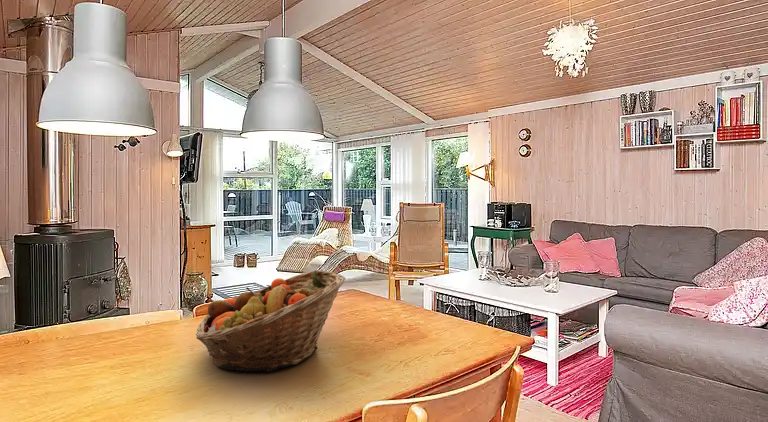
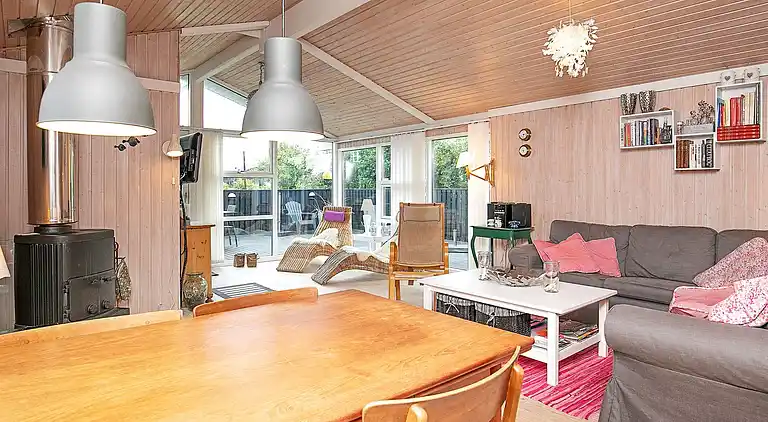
- fruit basket [195,269,346,373]
